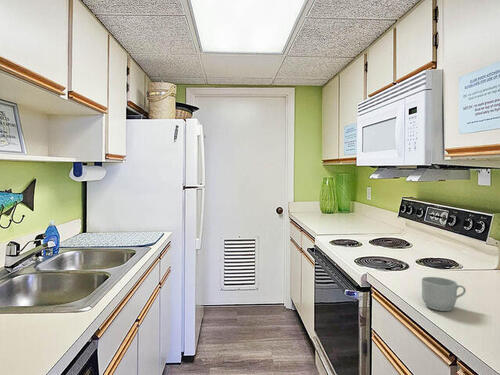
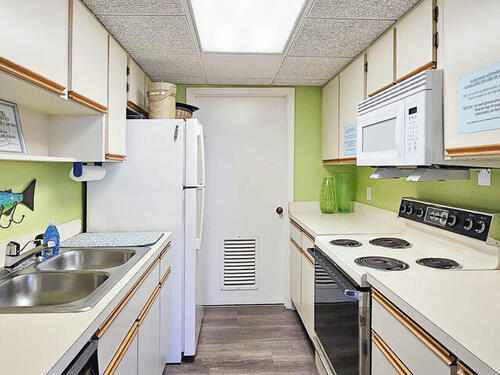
- mug [421,276,467,312]
